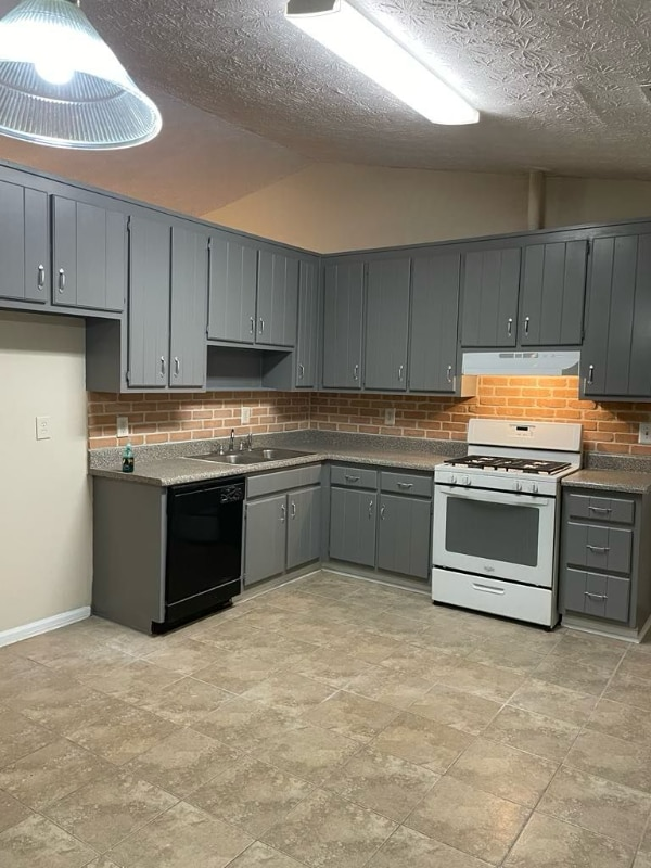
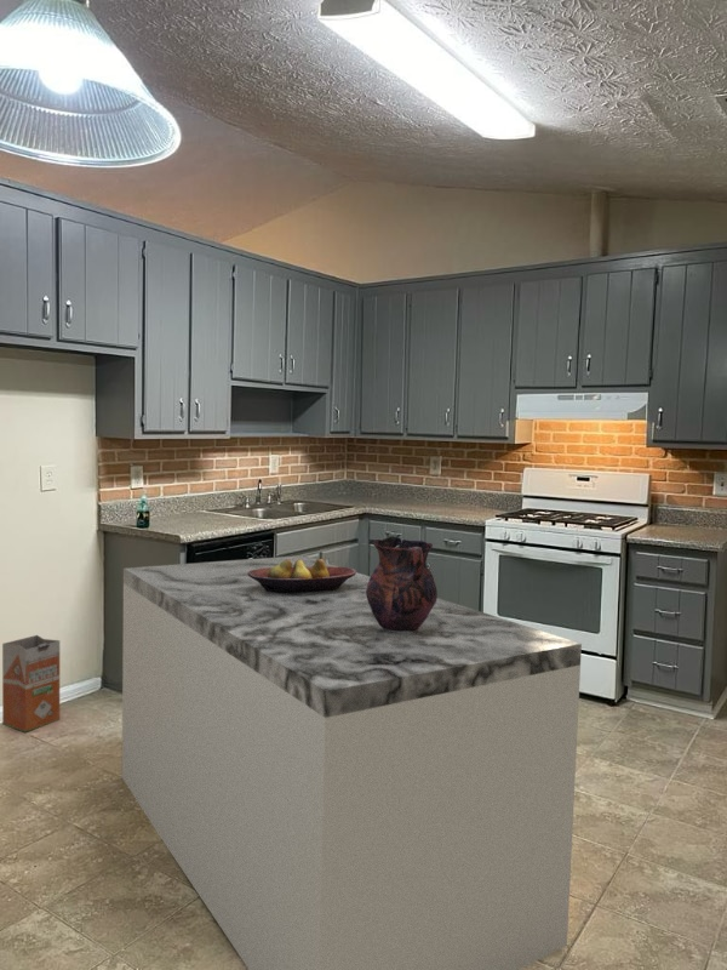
+ waste bin [1,634,61,734]
+ dining table [121,554,583,970]
+ fruit bowl [247,558,357,593]
+ vase [366,536,439,632]
